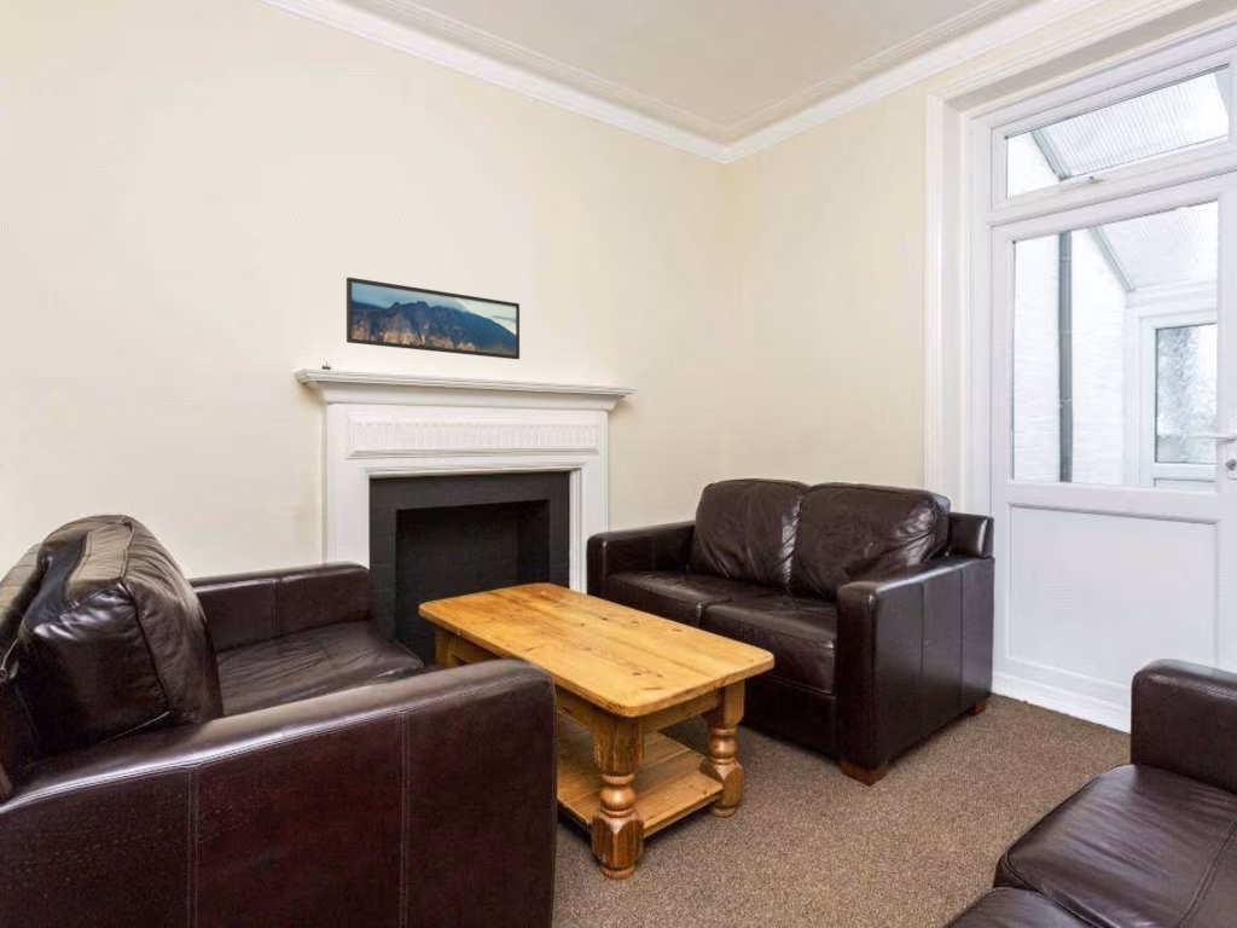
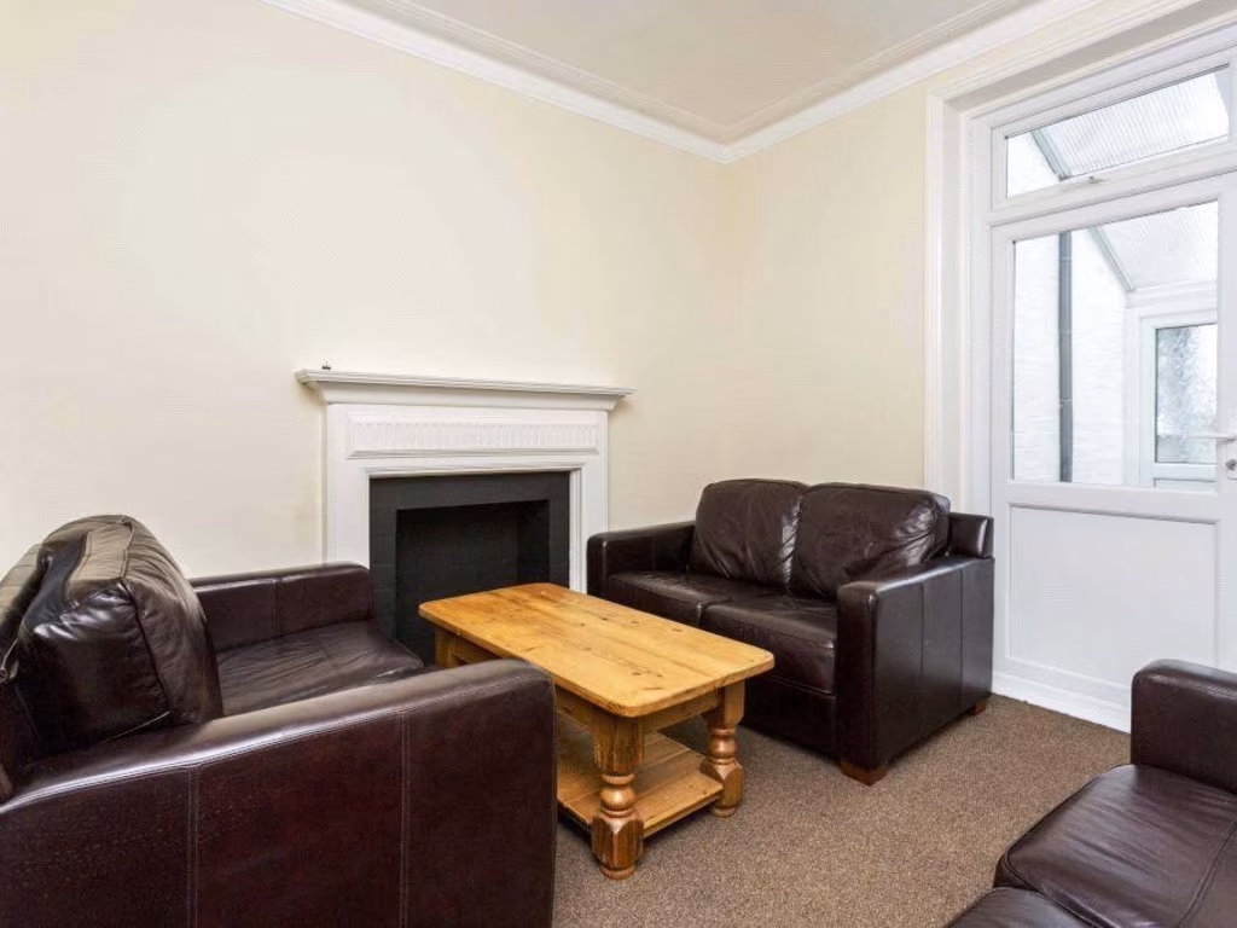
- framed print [345,277,521,360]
